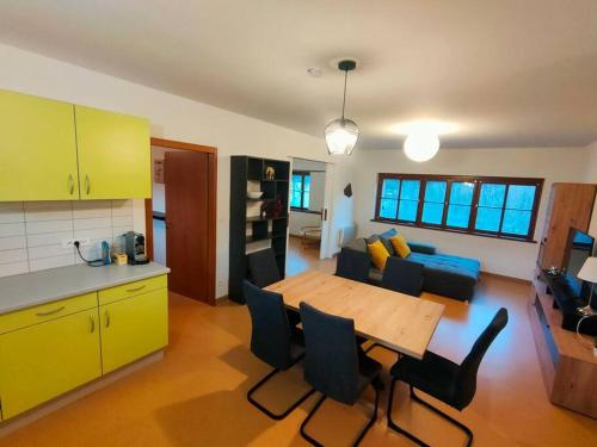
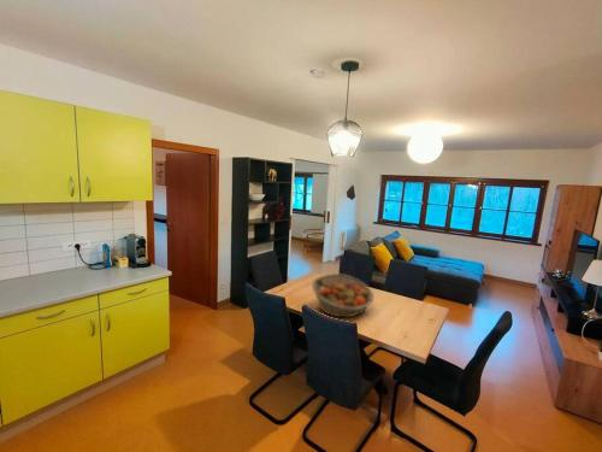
+ fruit basket [311,272,374,318]
